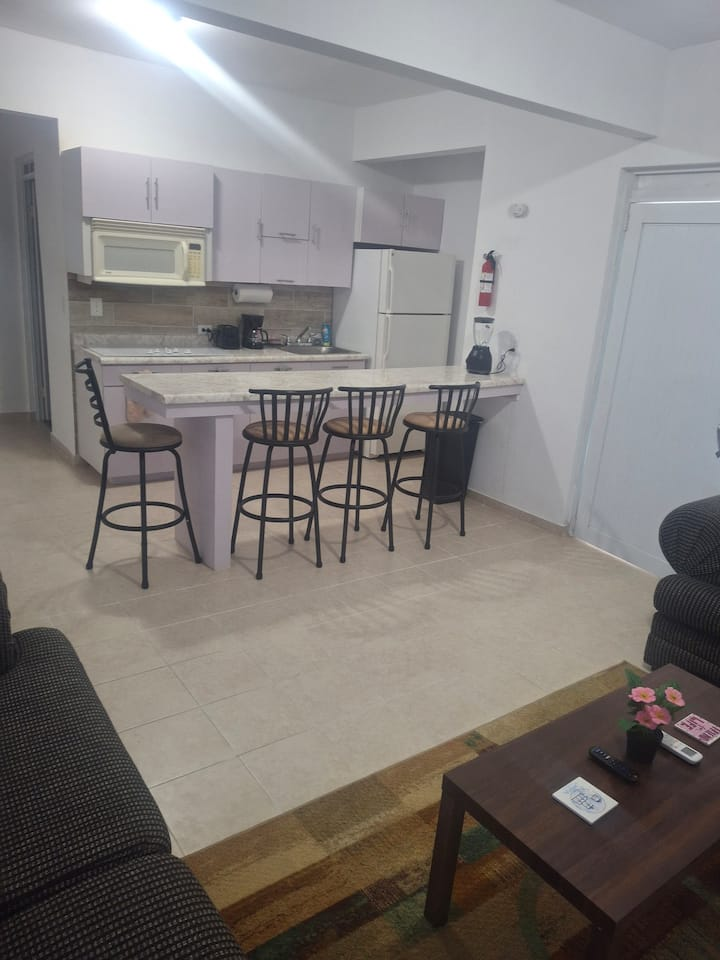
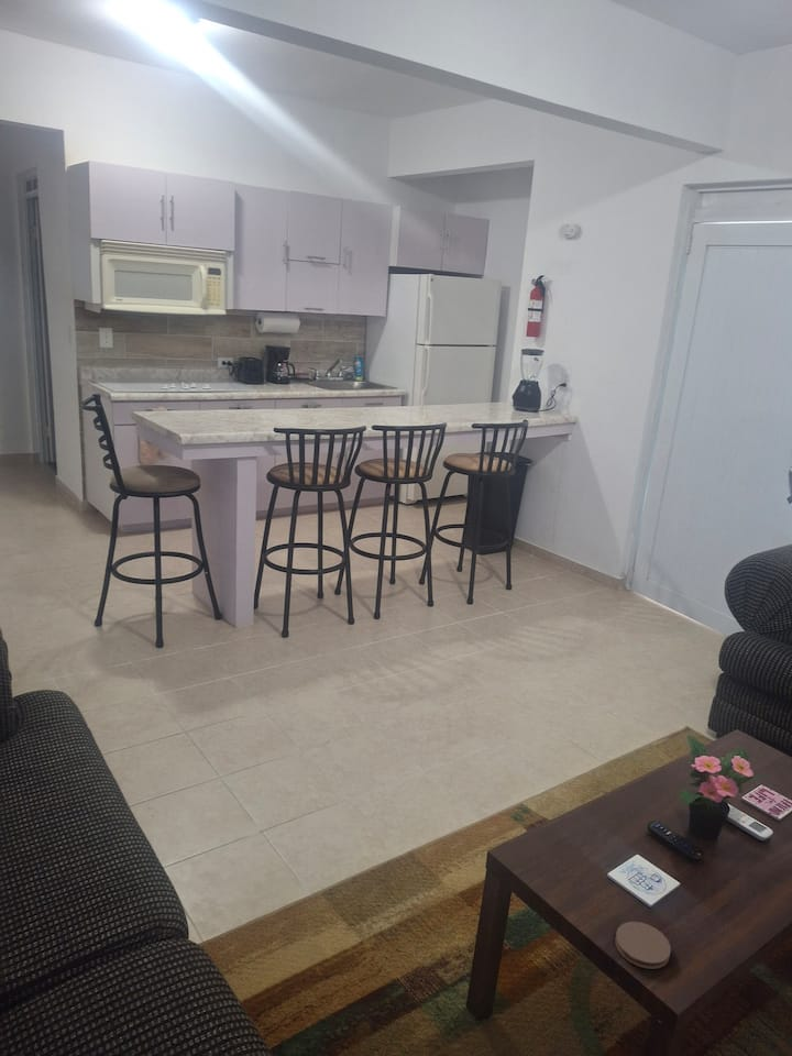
+ coaster [614,921,672,970]
